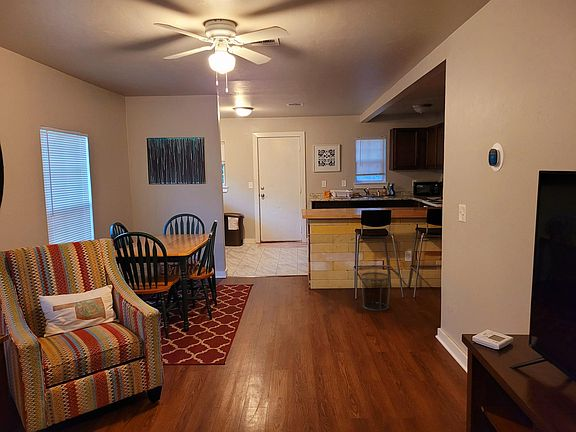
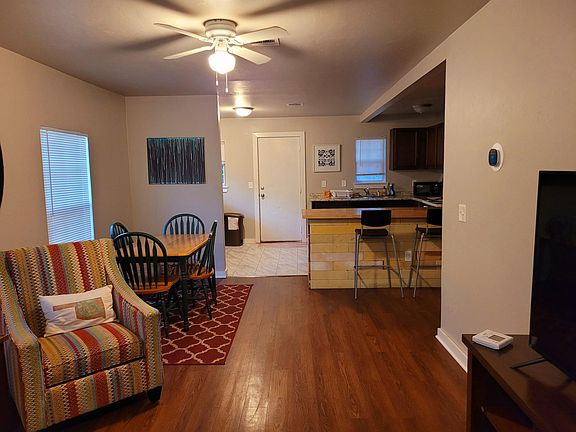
- waste bin [360,271,392,312]
